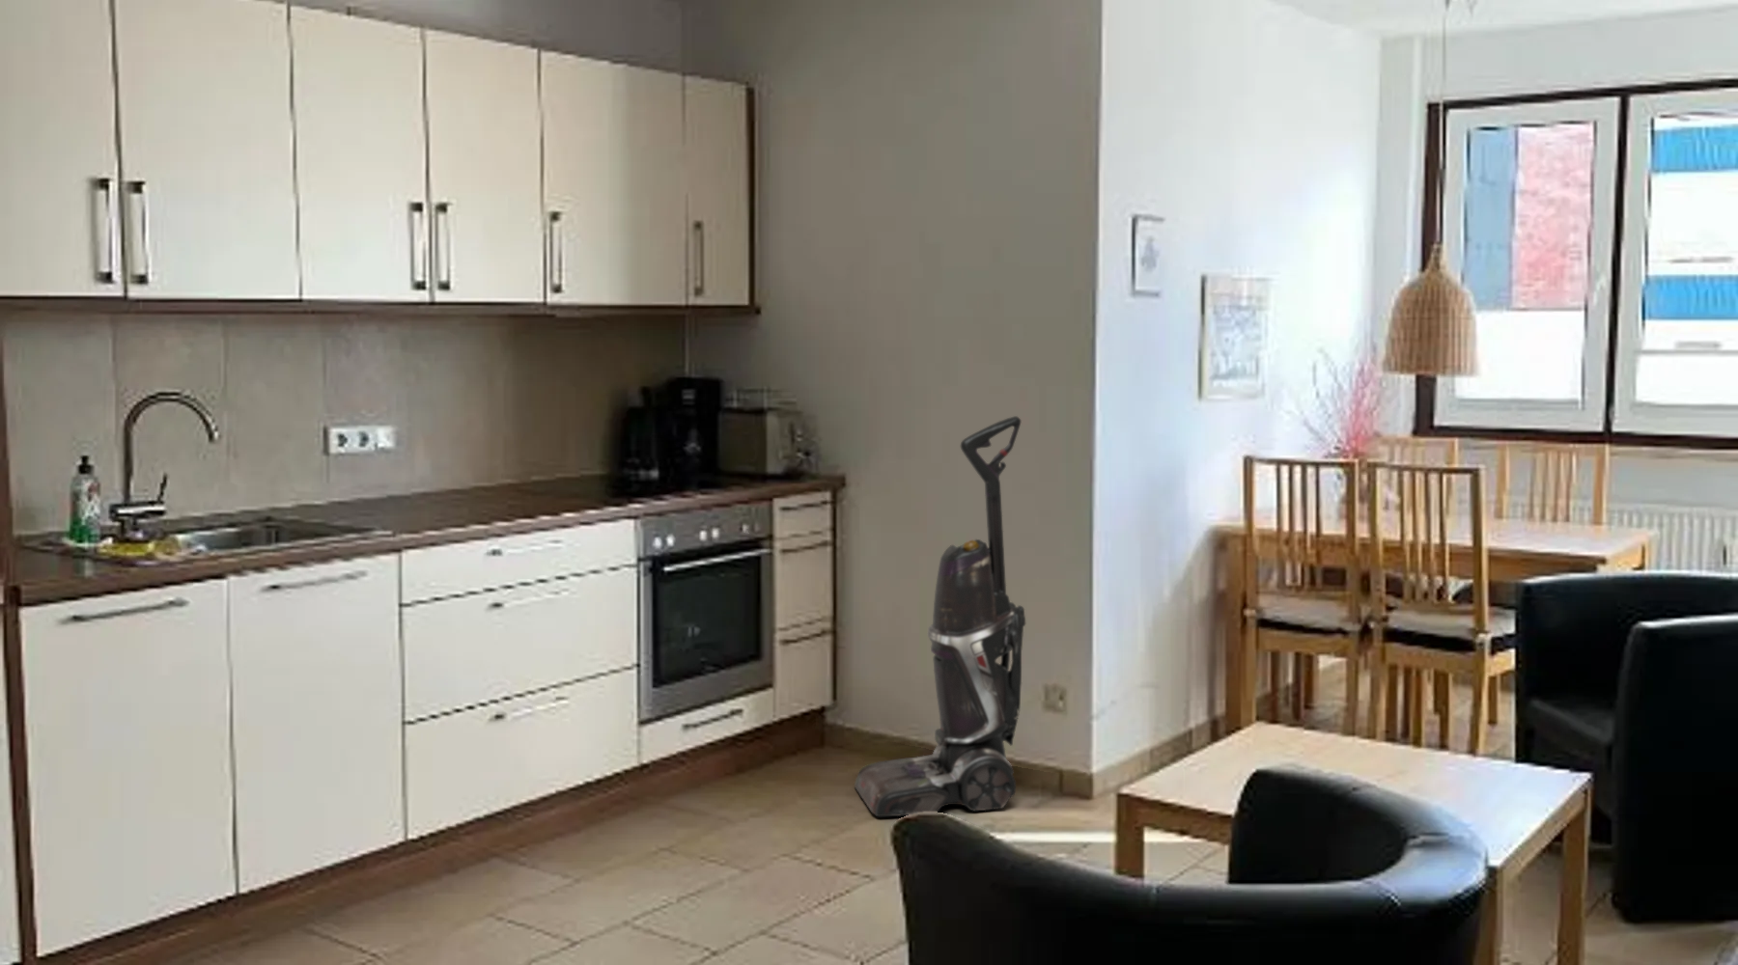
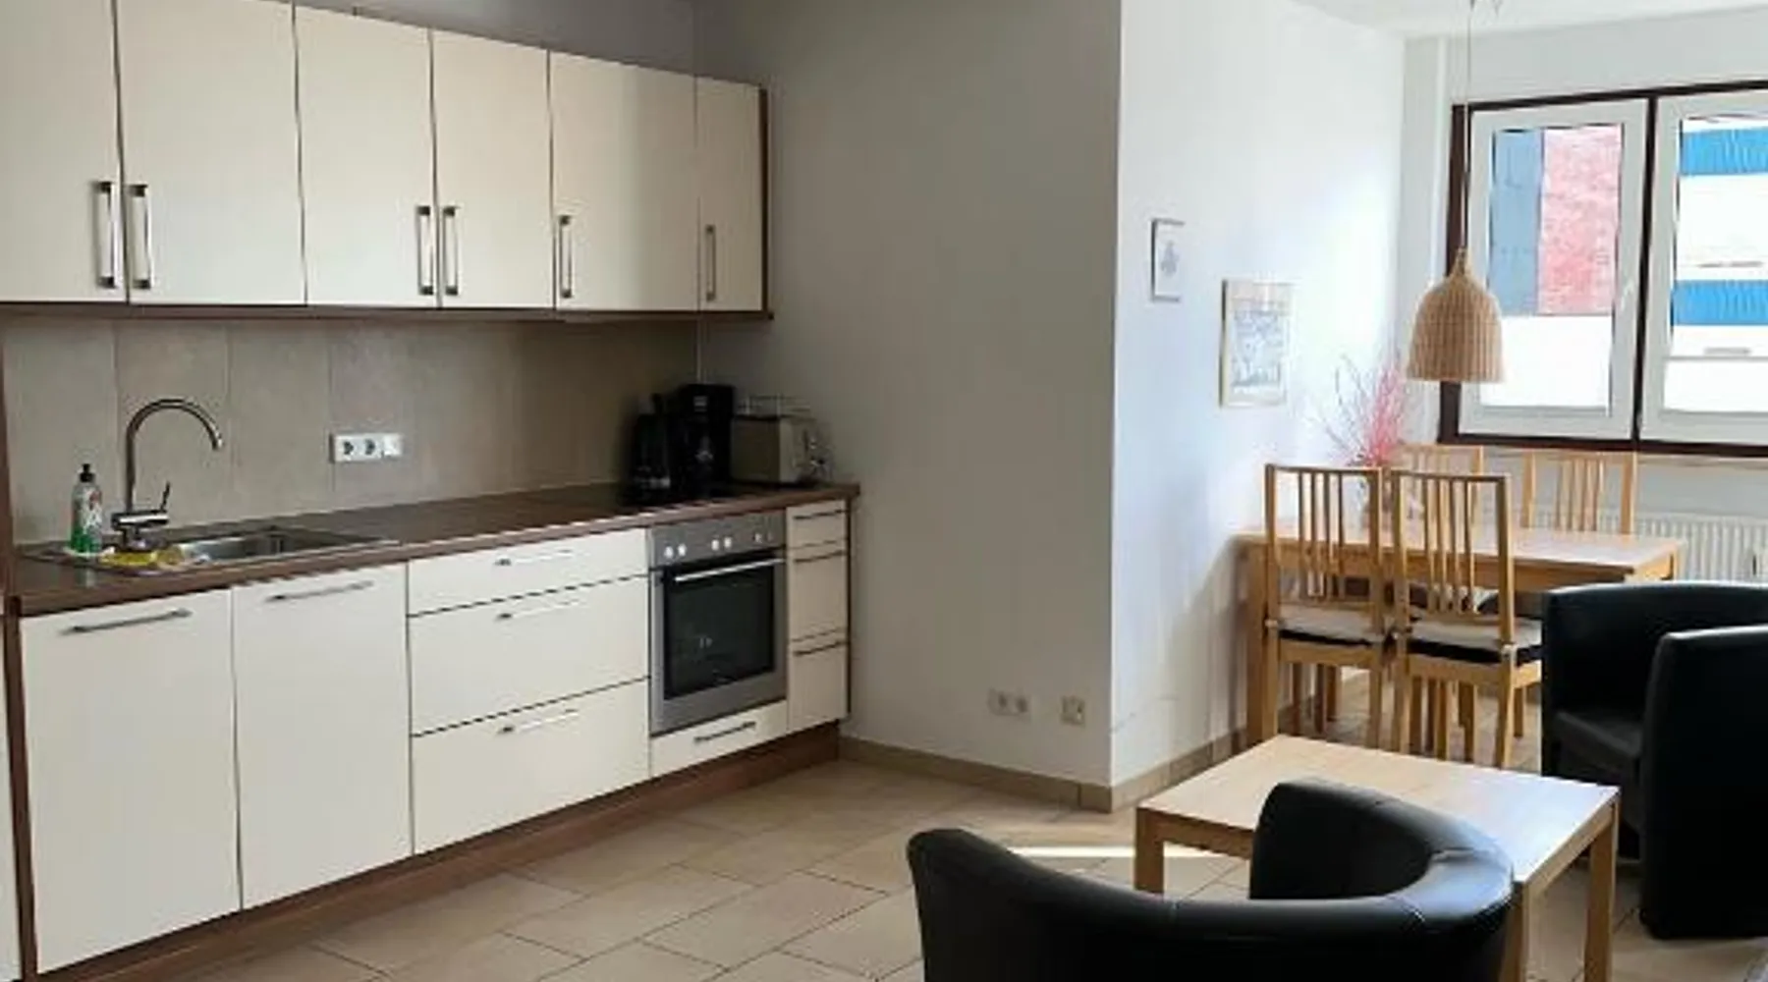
- vacuum cleaner [854,415,1026,818]
